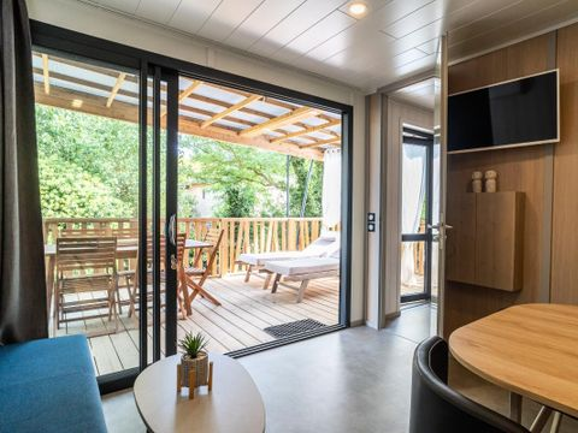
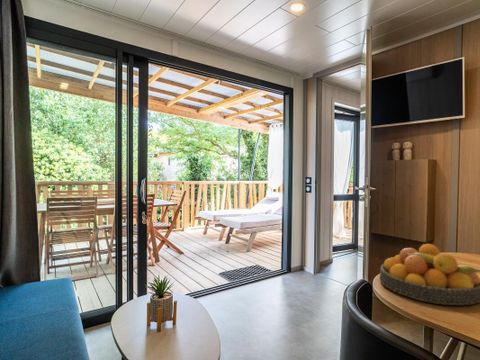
+ fruit bowl [379,243,480,306]
